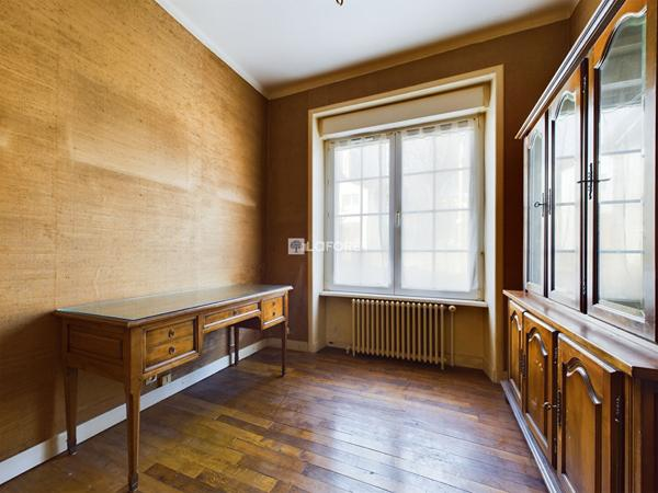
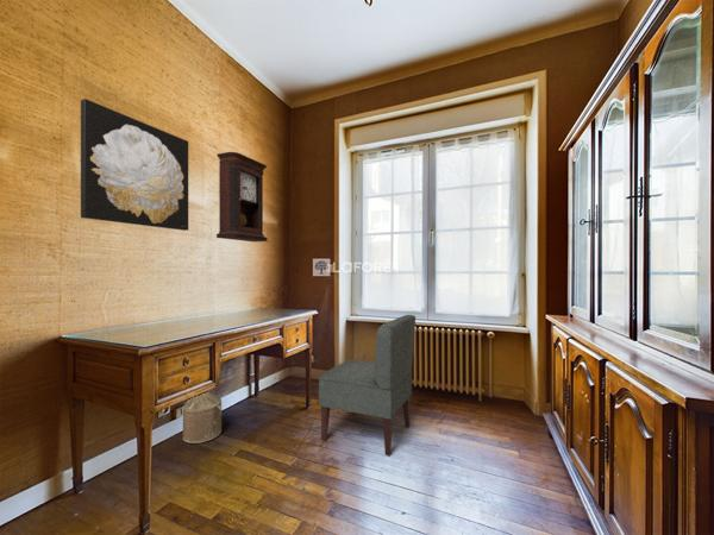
+ chair [318,314,416,457]
+ pendulum clock [215,151,269,243]
+ watering can [182,390,223,445]
+ wall art [80,97,189,232]
